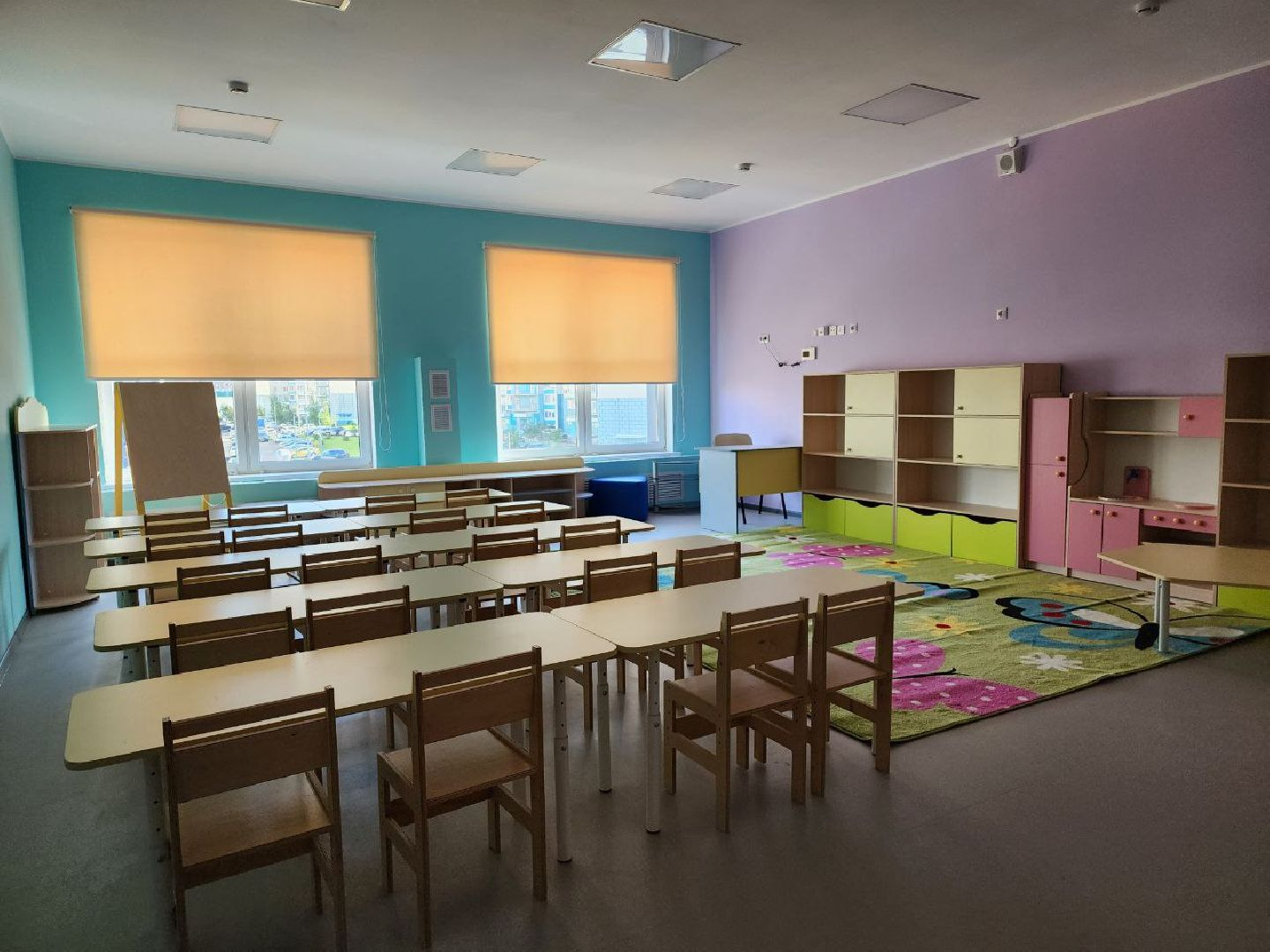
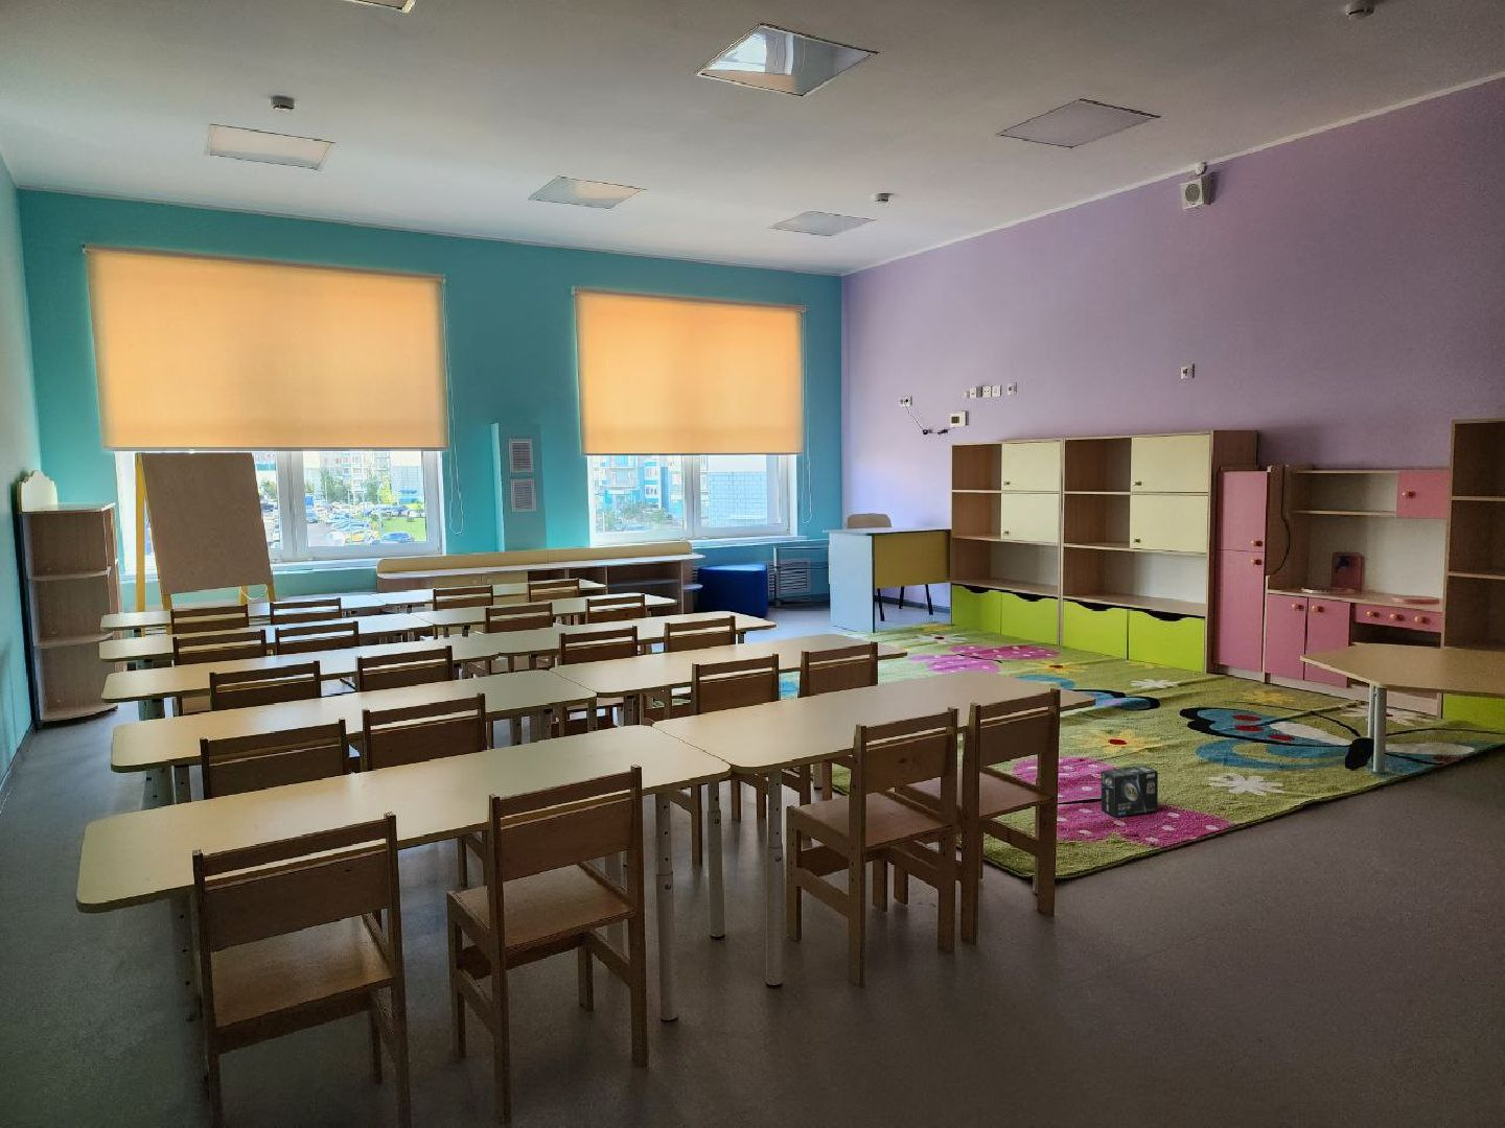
+ box [1101,764,1159,818]
